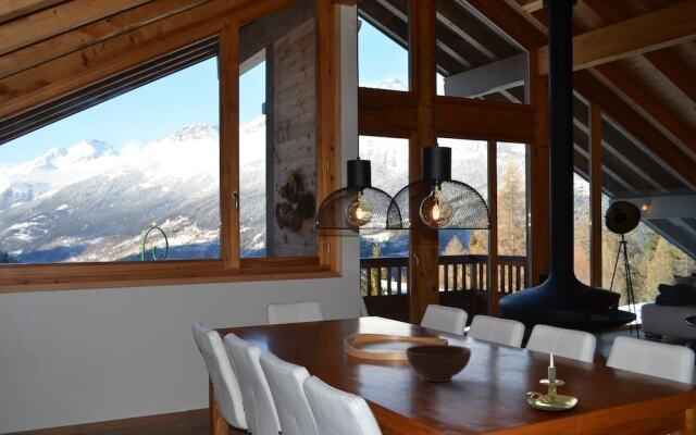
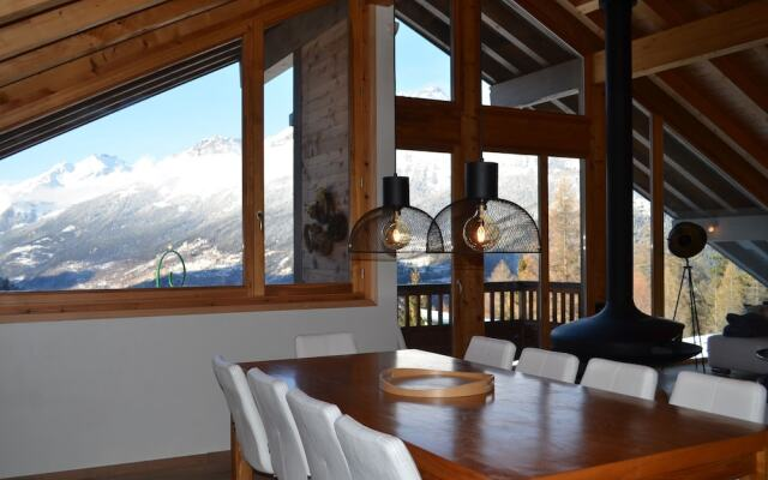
- candle holder [526,351,579,412]
- bowl [405,344,472,383]
